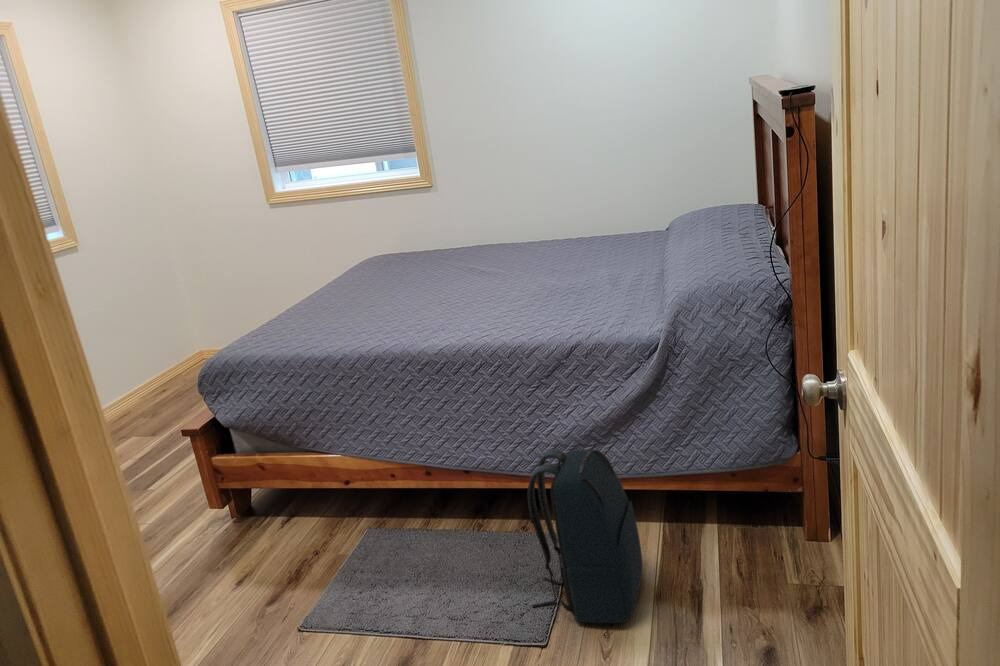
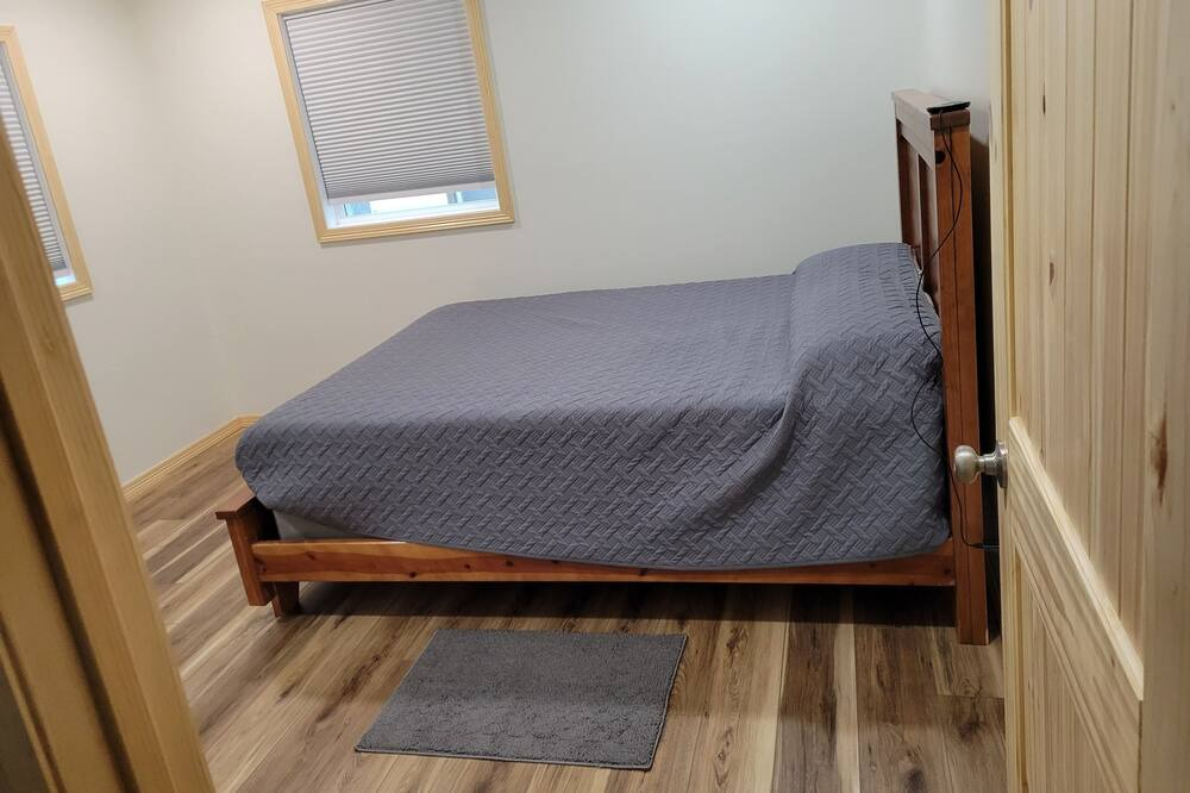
- backpack [527,448,644,624]
